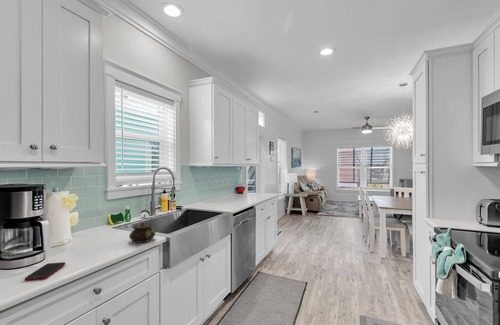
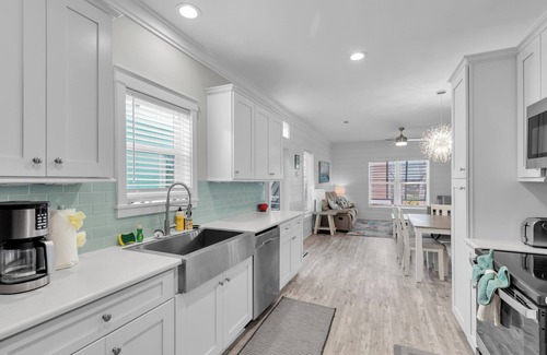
- cell phone [24,261,66,281]
- teapot [128,221,156,244]
